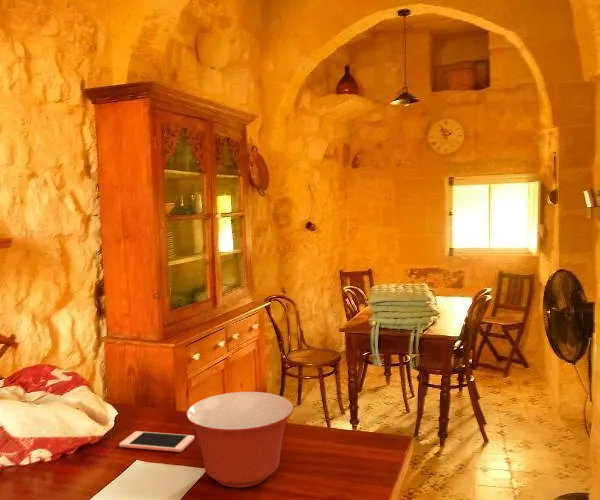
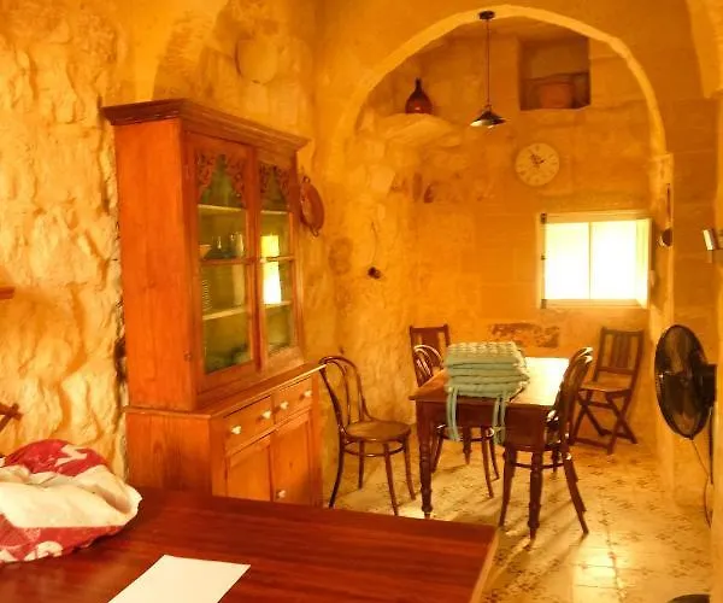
- mixing bowl [185,391,295,489]
- cell phone [118,430,195,453]
